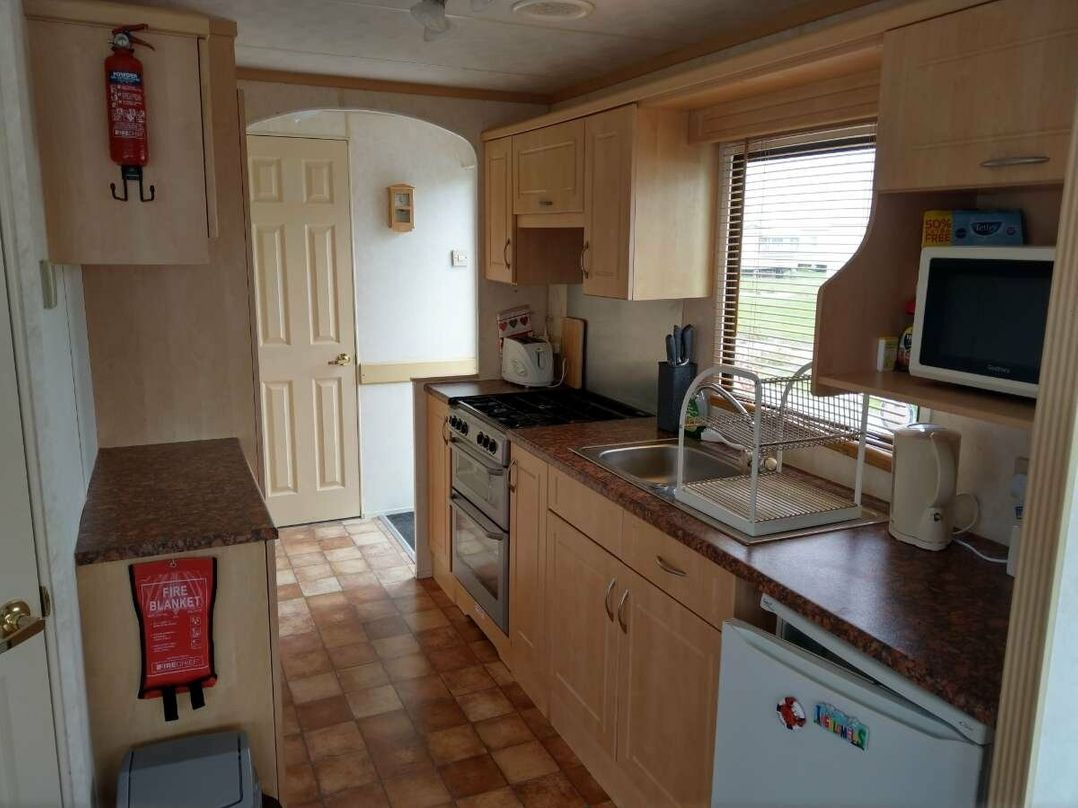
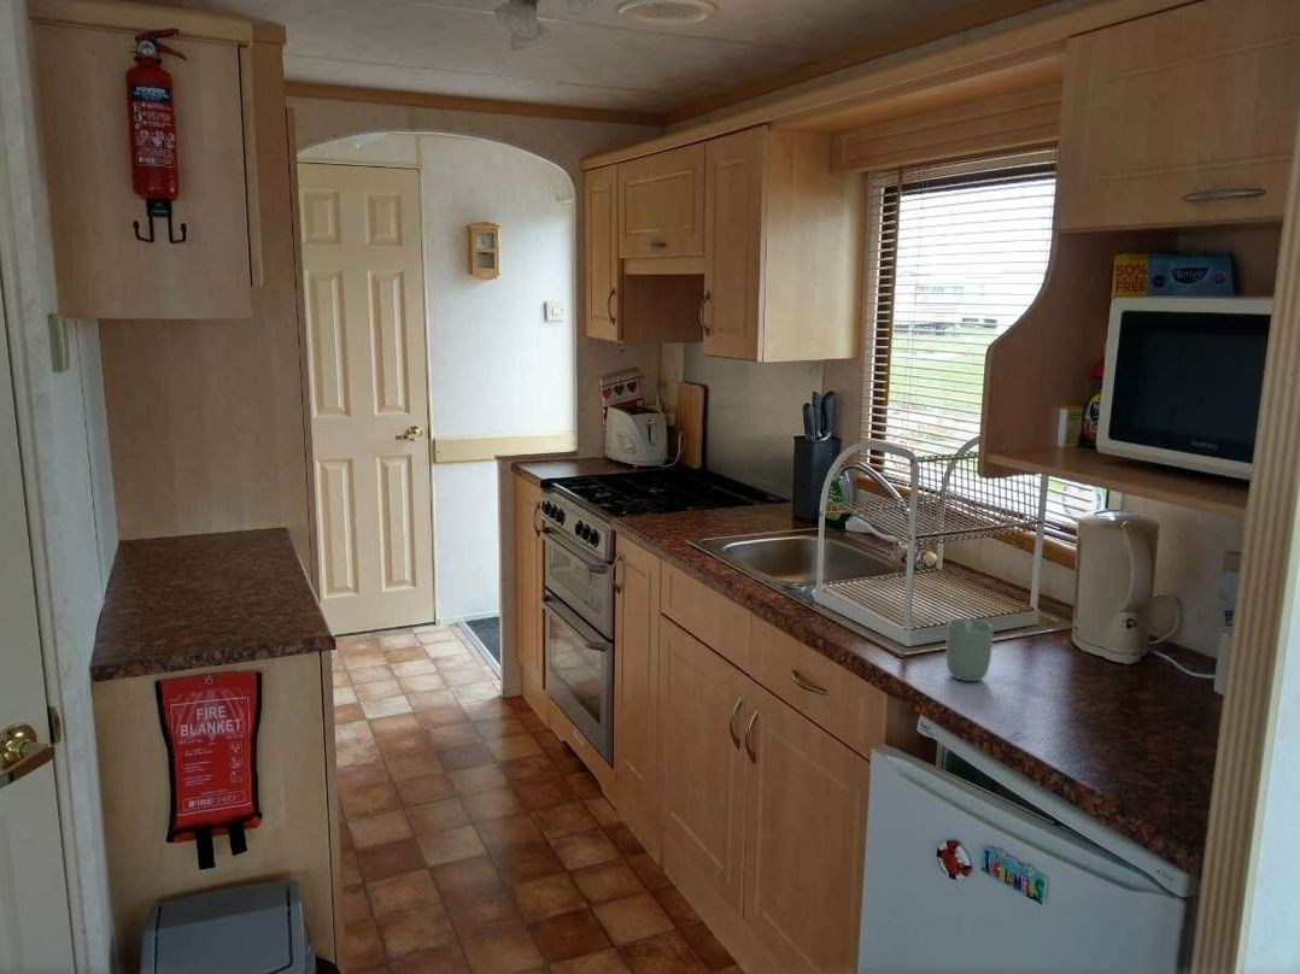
+ cup [944,617,994,682]
